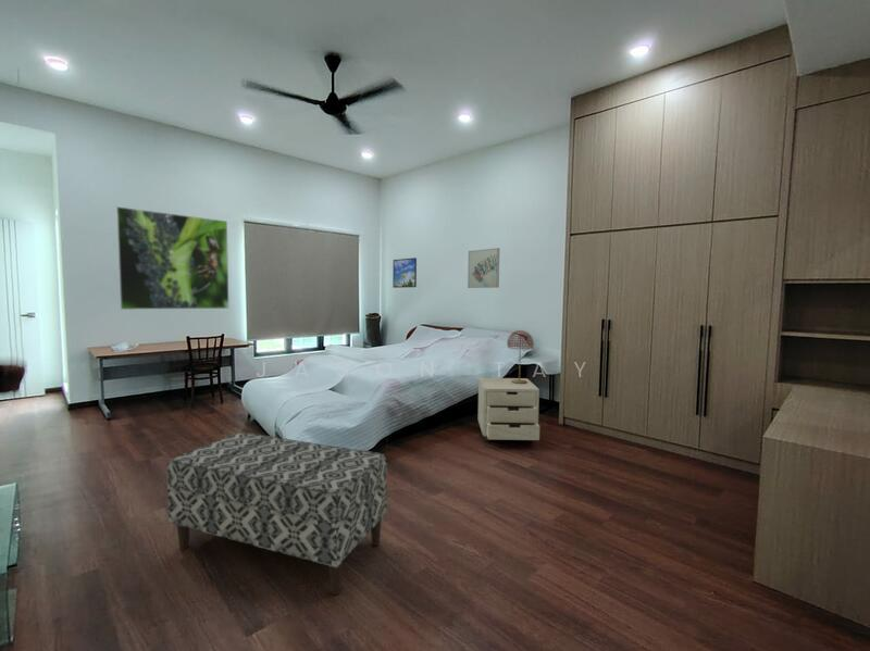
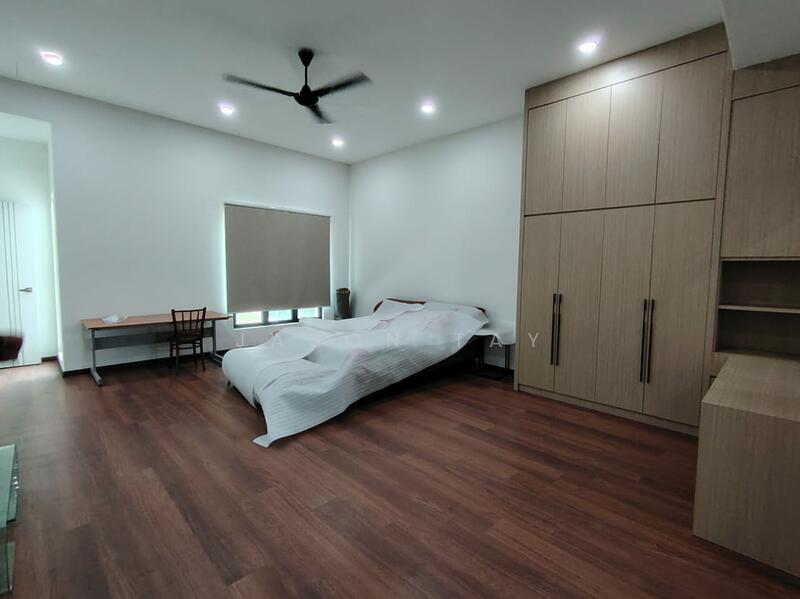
- wall art [467,247,501,289]
- nightstand [477,377,540,442]
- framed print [391,256,418,289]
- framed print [115,205,231,311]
- bench [166,431,388,596]
- table lamp [506,329,535,384]
